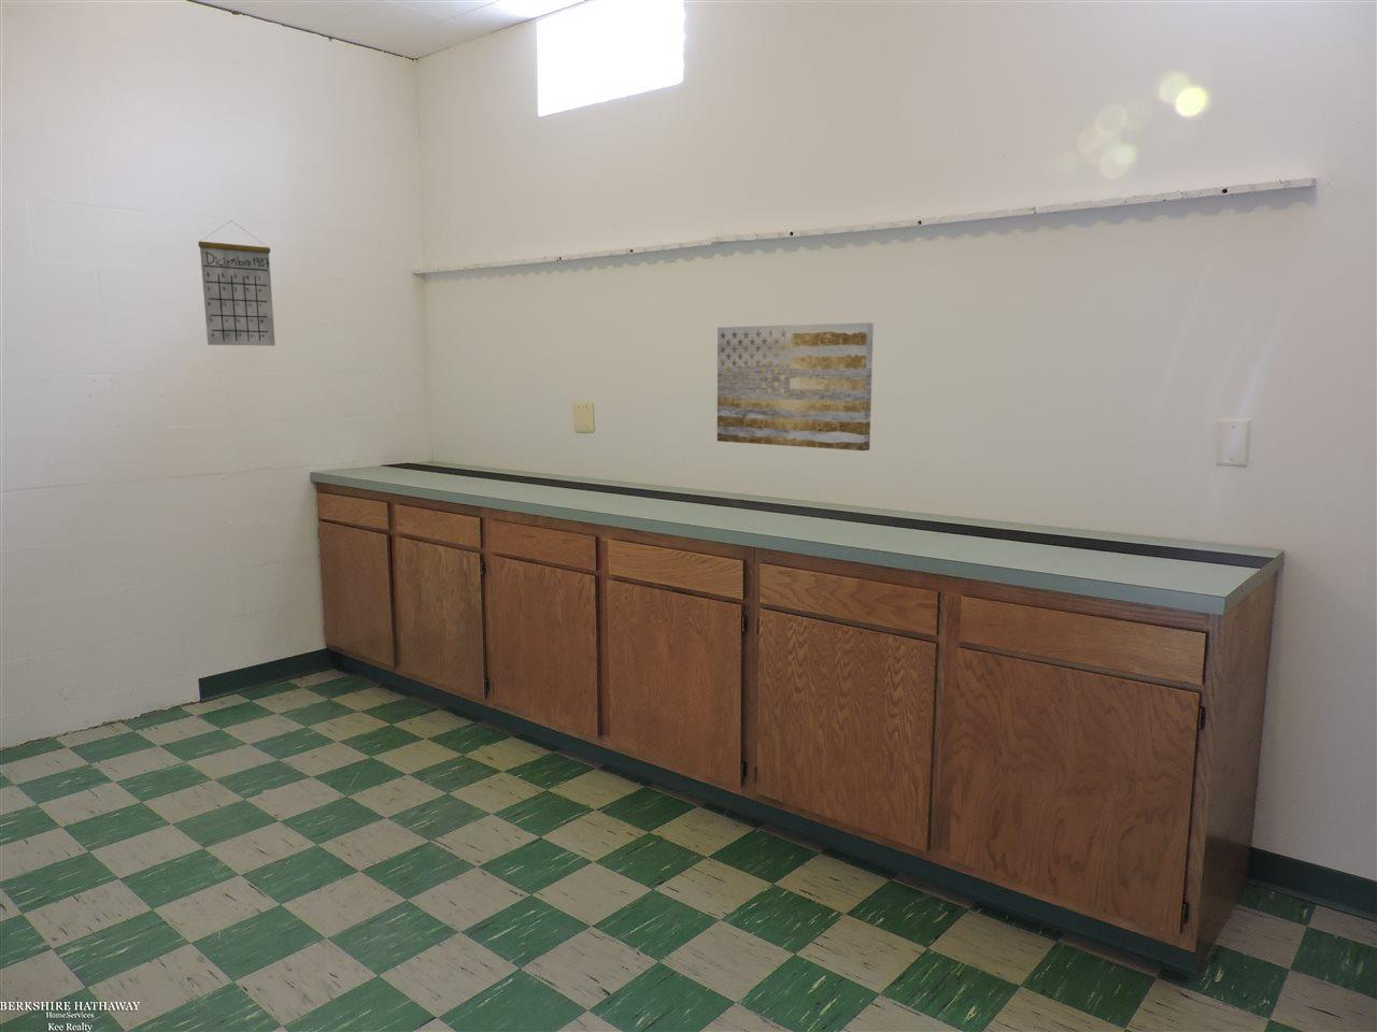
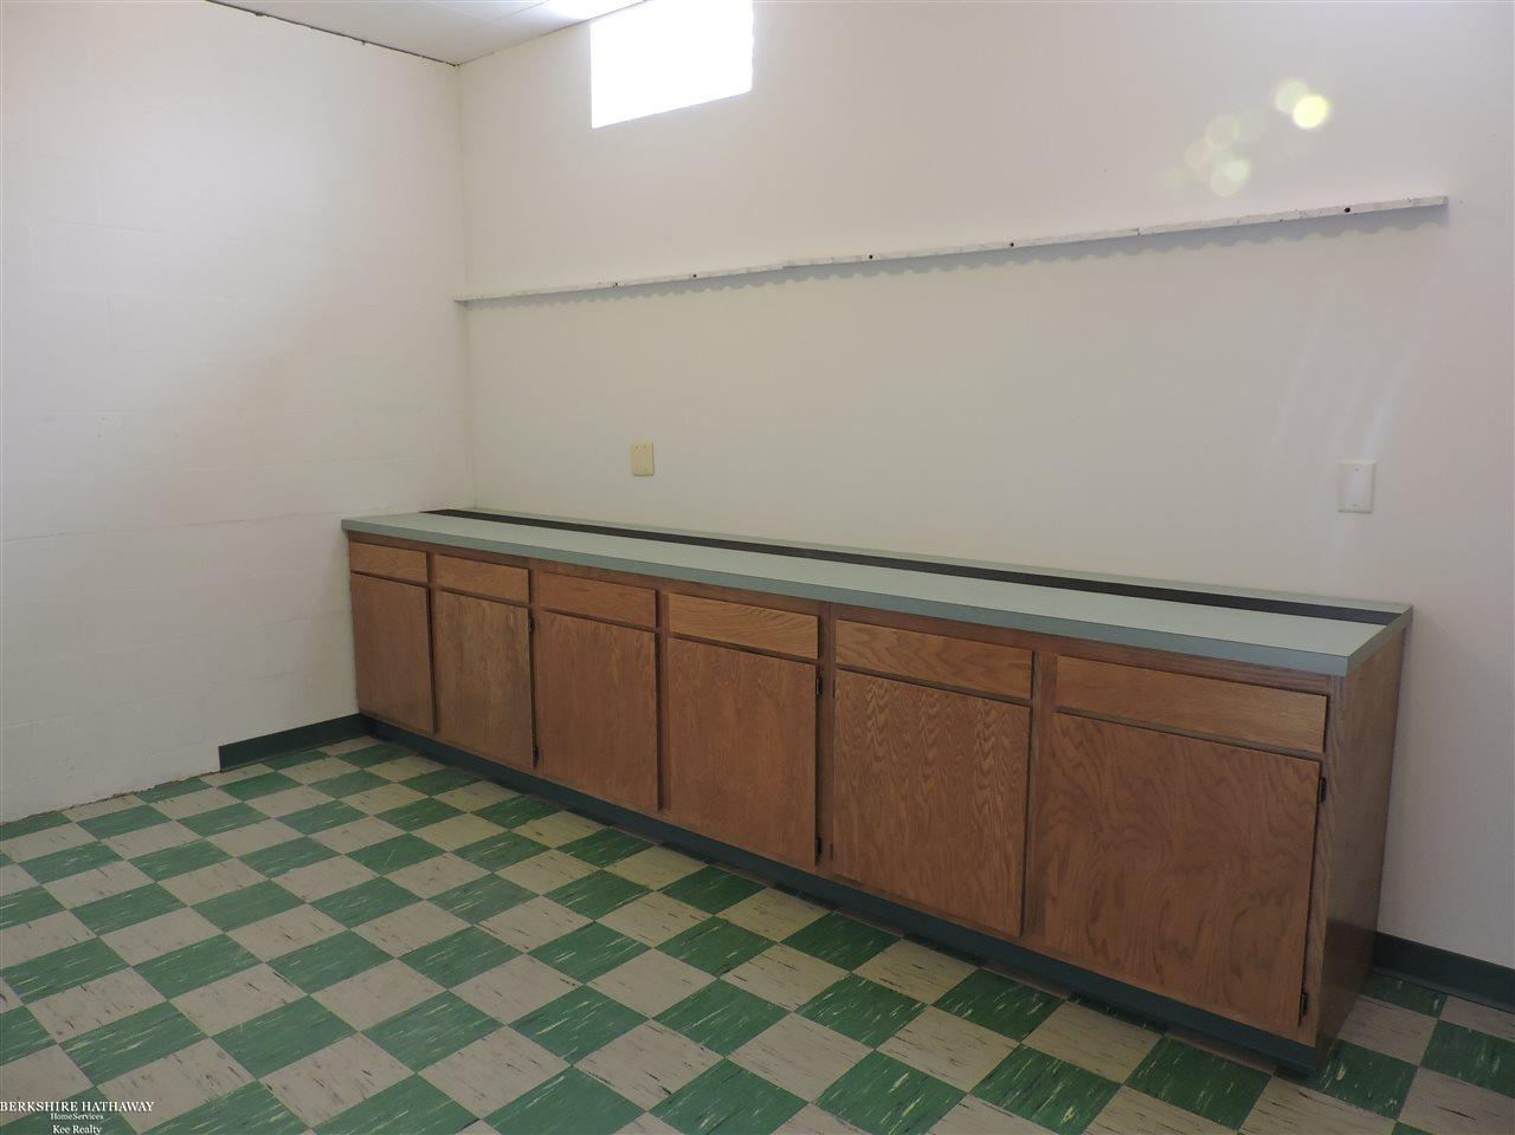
- wall art [717,322,875,451]
- calendar [197,220,276,347]
